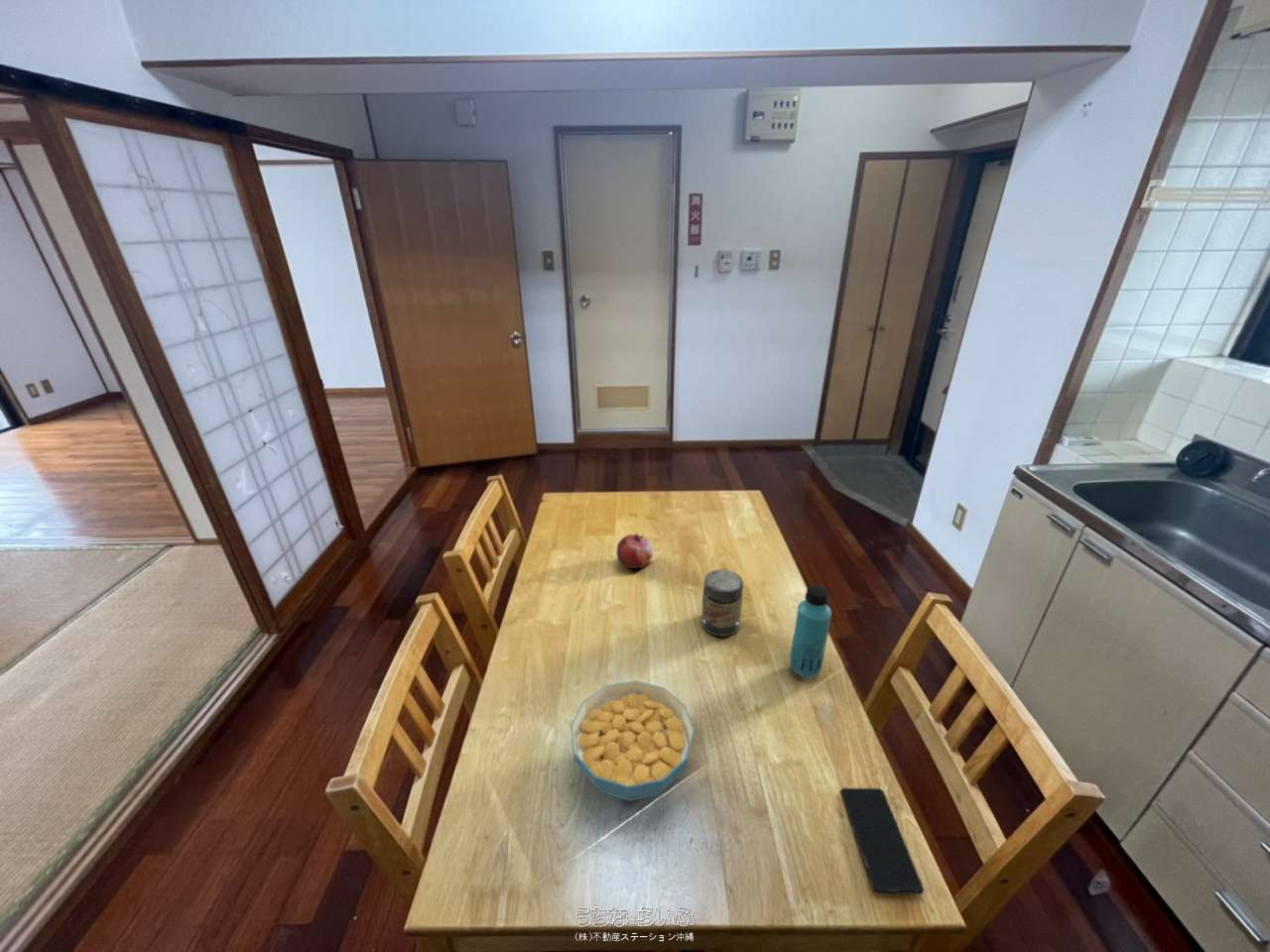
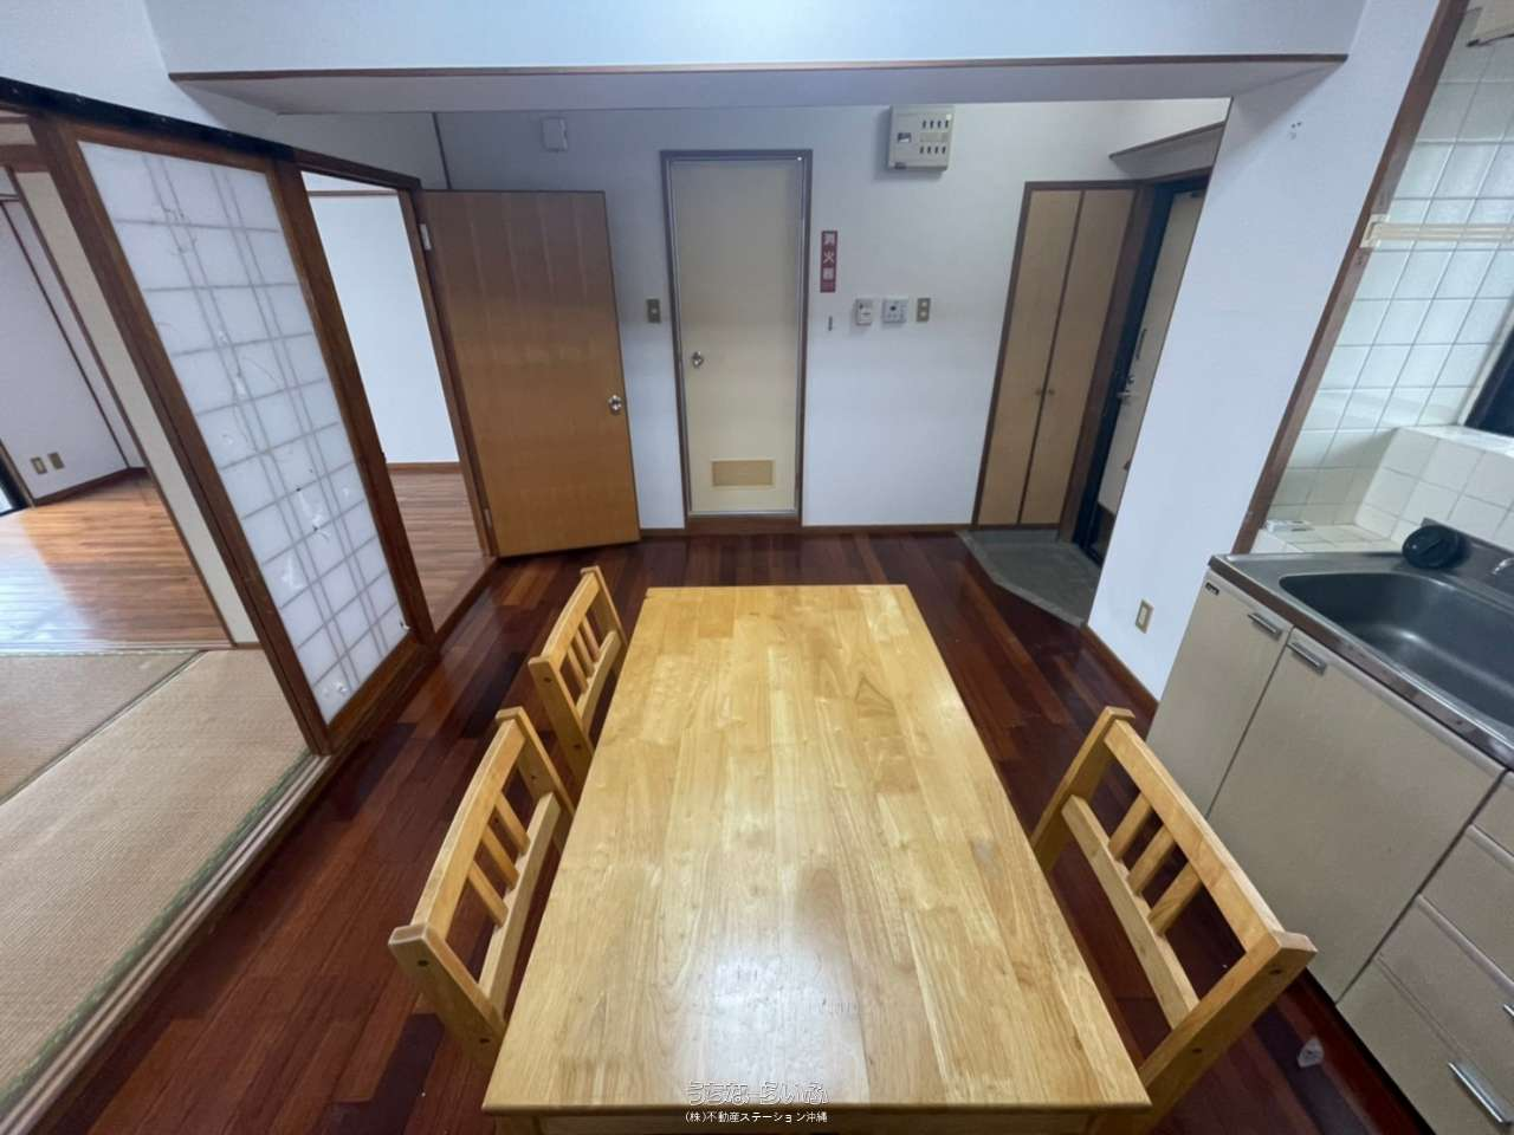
- beverage bottle [789,584,832,678]
- jar [700,568,744,638]
- fruit [616,533,654,569]
- smartphone [839,787,925,895]
- cereal bowl [570,679,696,802]
